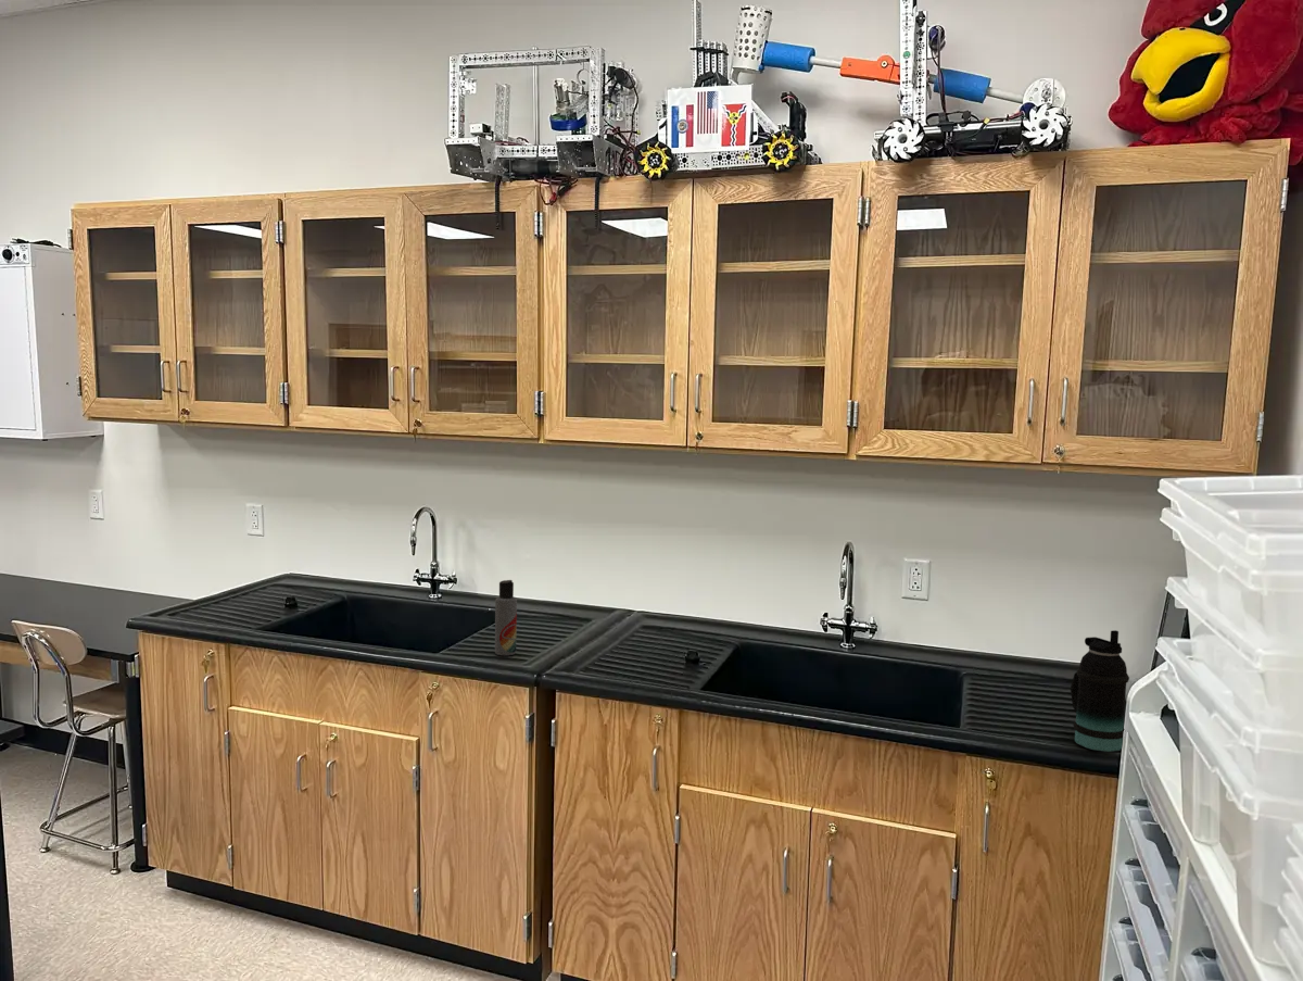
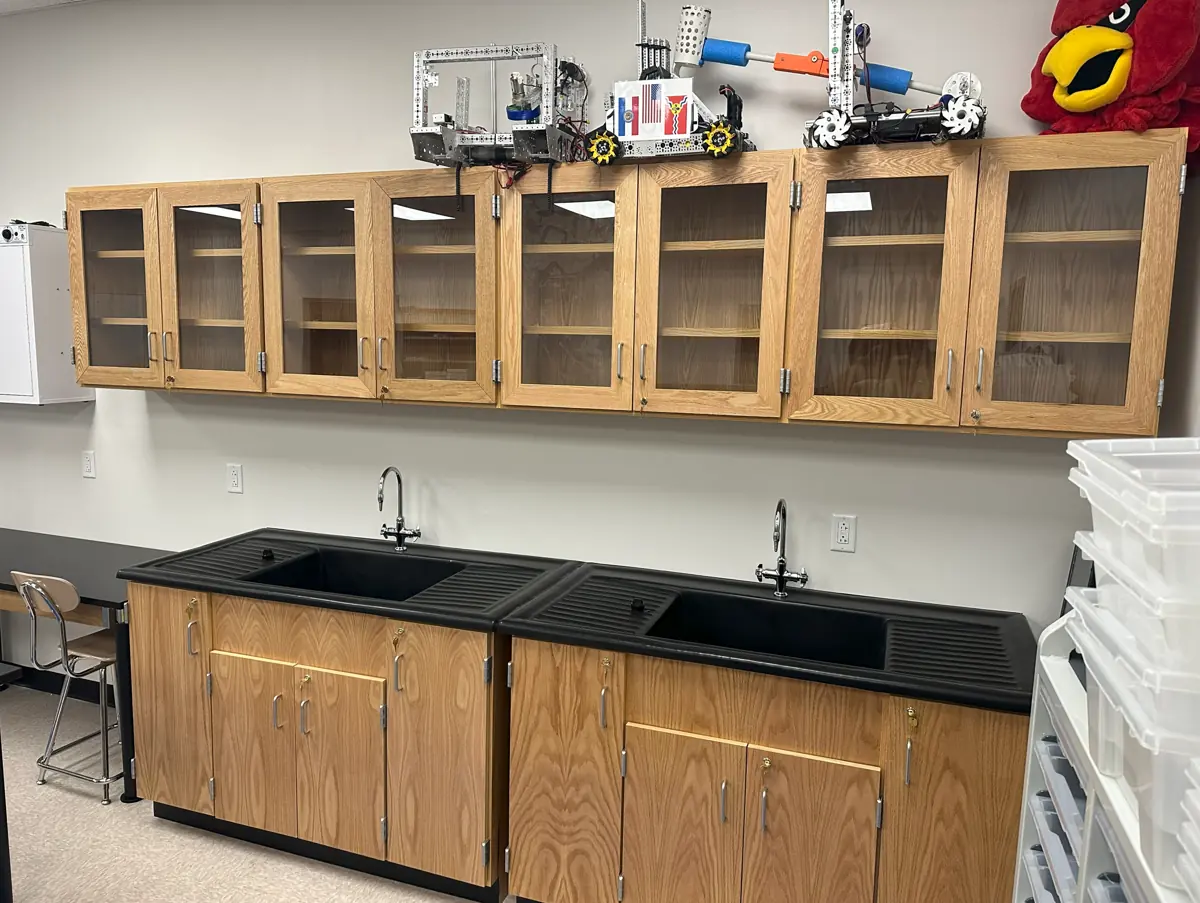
- lotion bottle [494,579,518,656]
- bottle [1070,629,1130,753]
